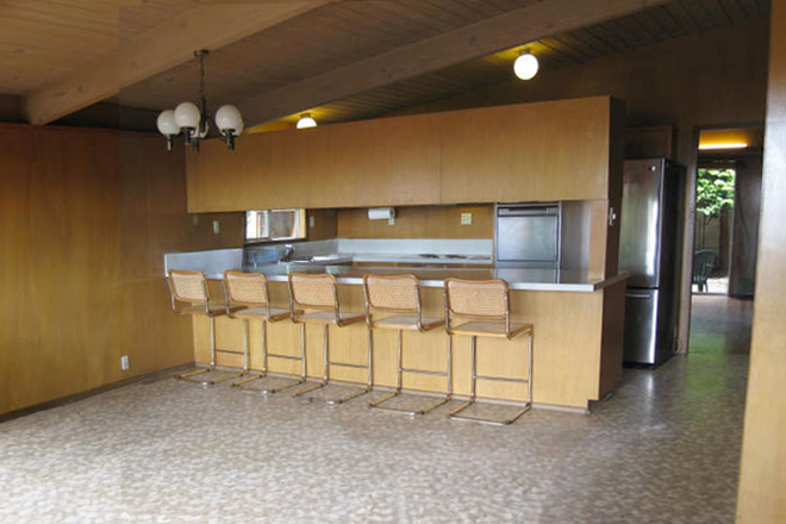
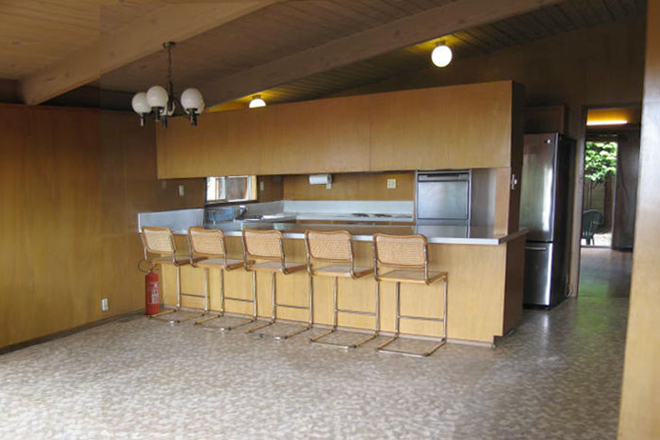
+ fire extinguisher [137,258,160,316]
